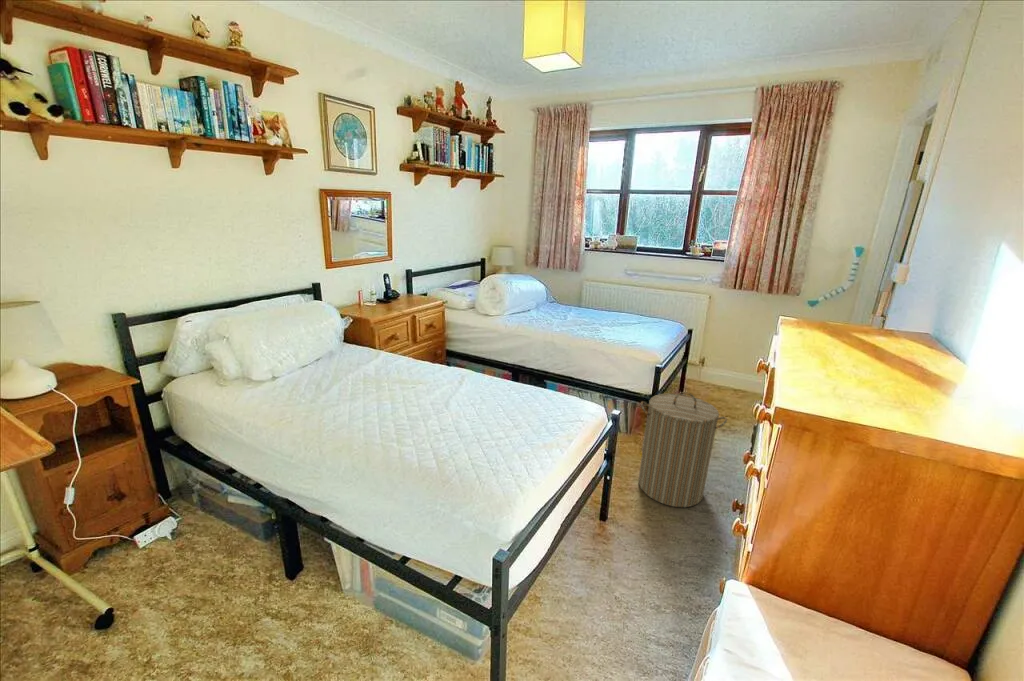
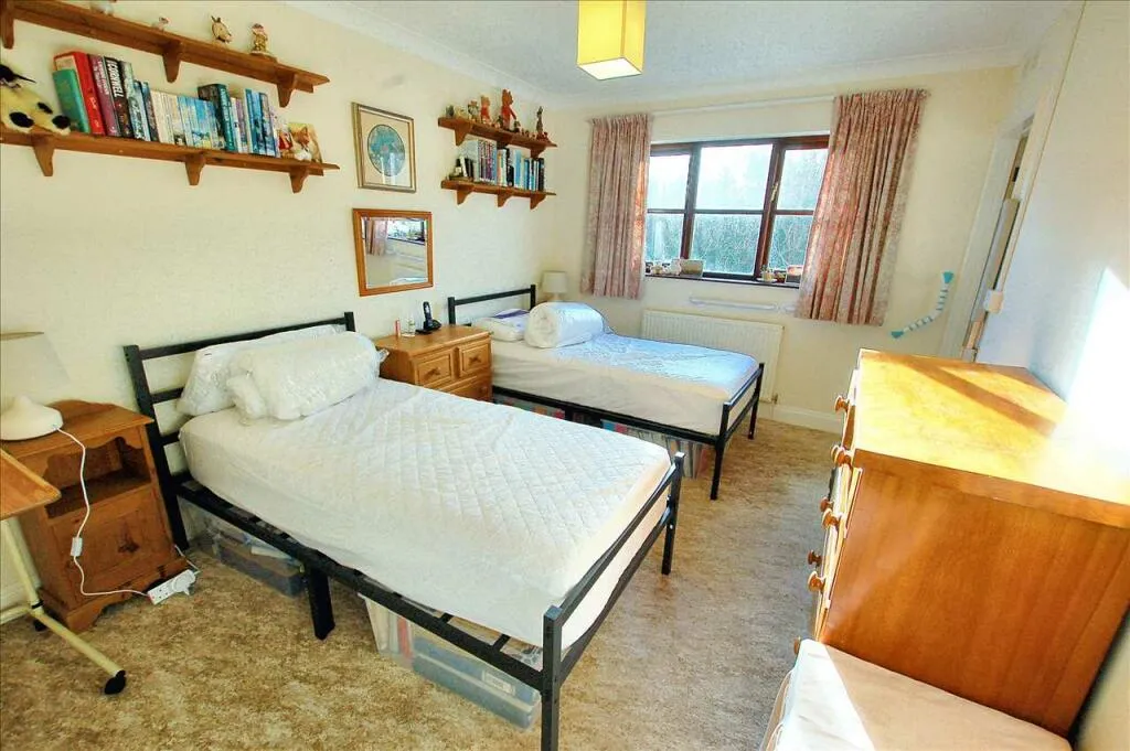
- laundry hamper [638,391,728,508]
